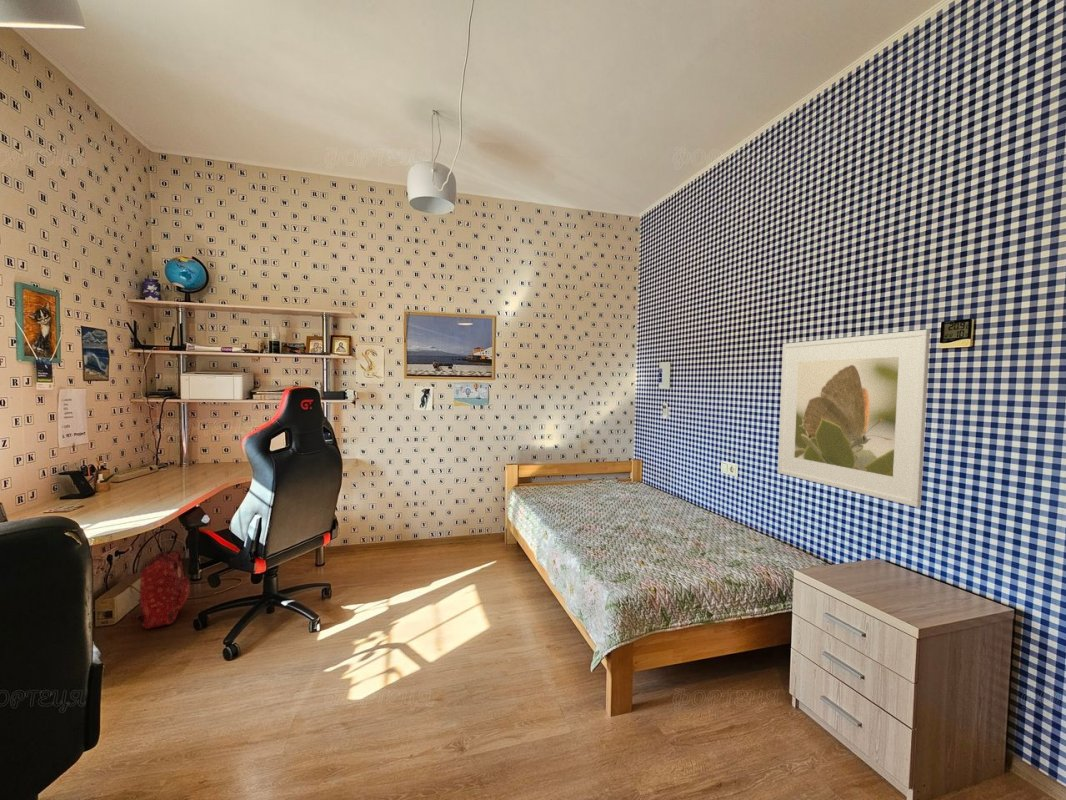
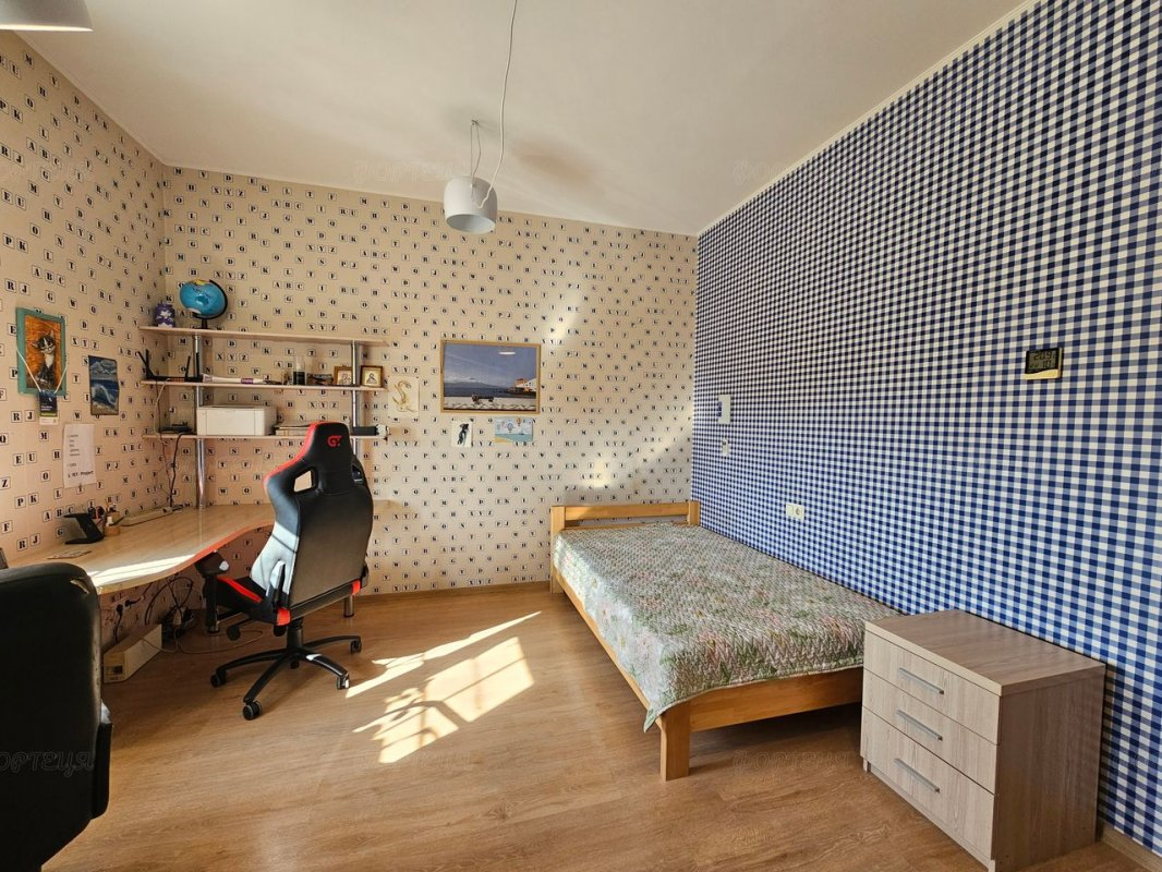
- backpack [126,550,191,630]
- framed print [777,329,931,508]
